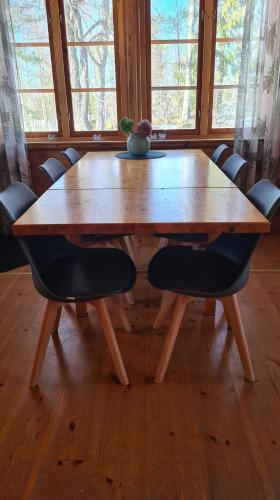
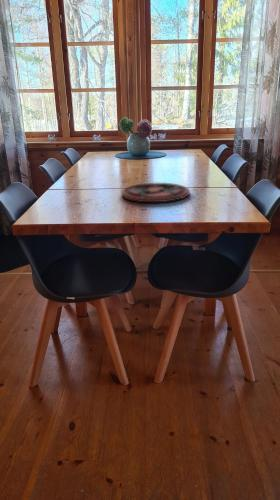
+ plate [121,182,191,203]
